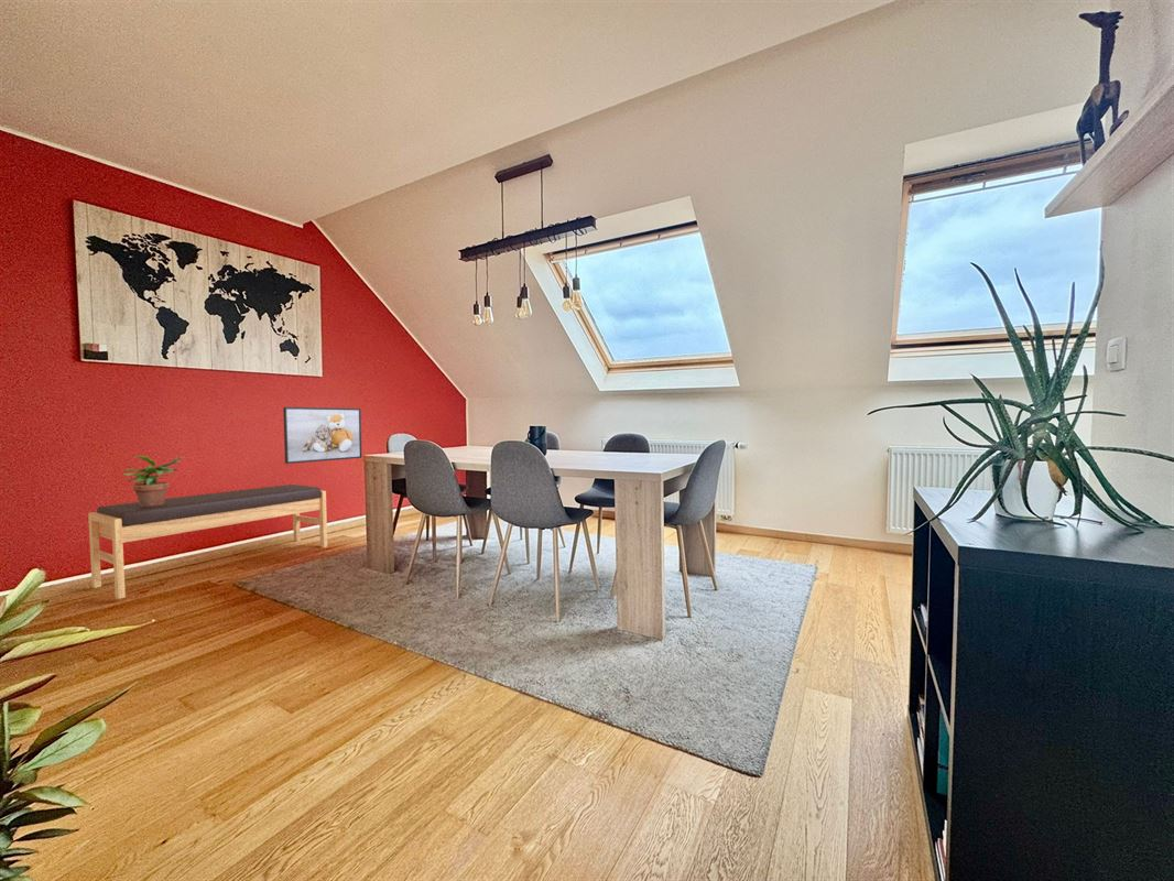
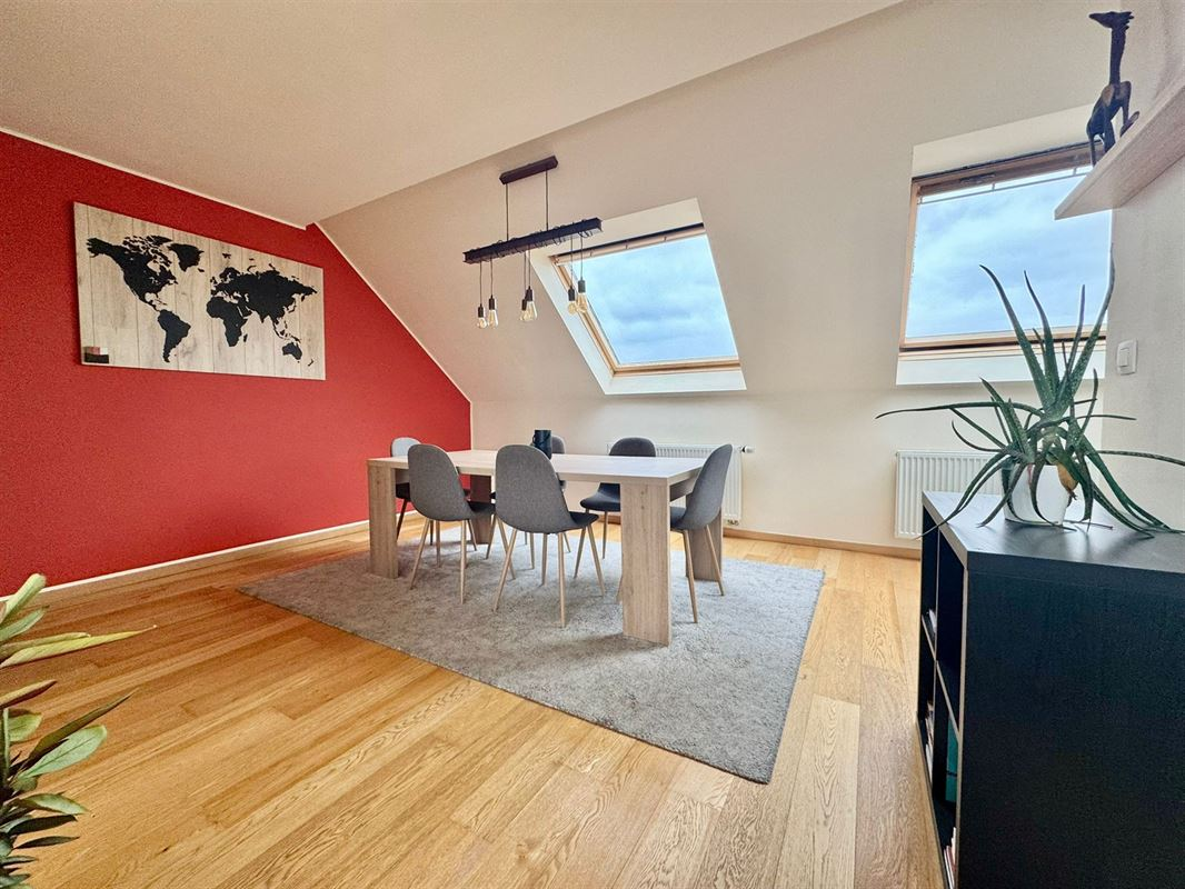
- bench [87,483,328,600]
- potted plant [122,455,185,507]
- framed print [282,406,362,465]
